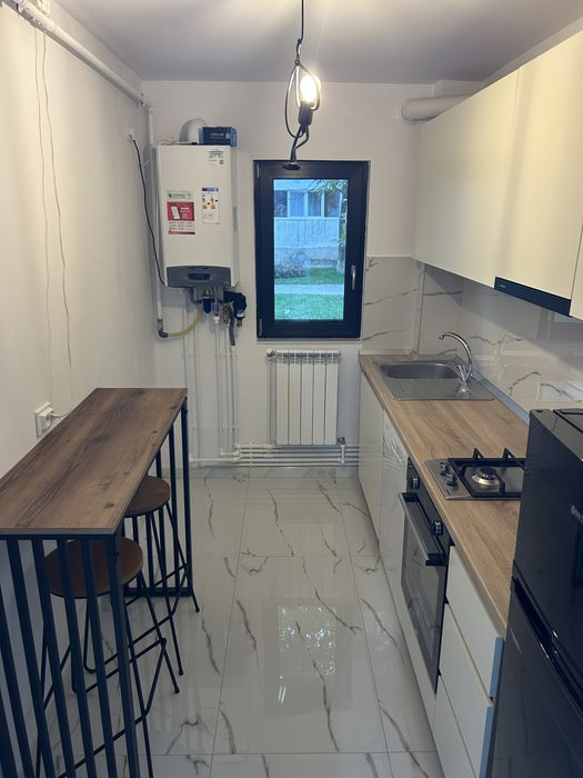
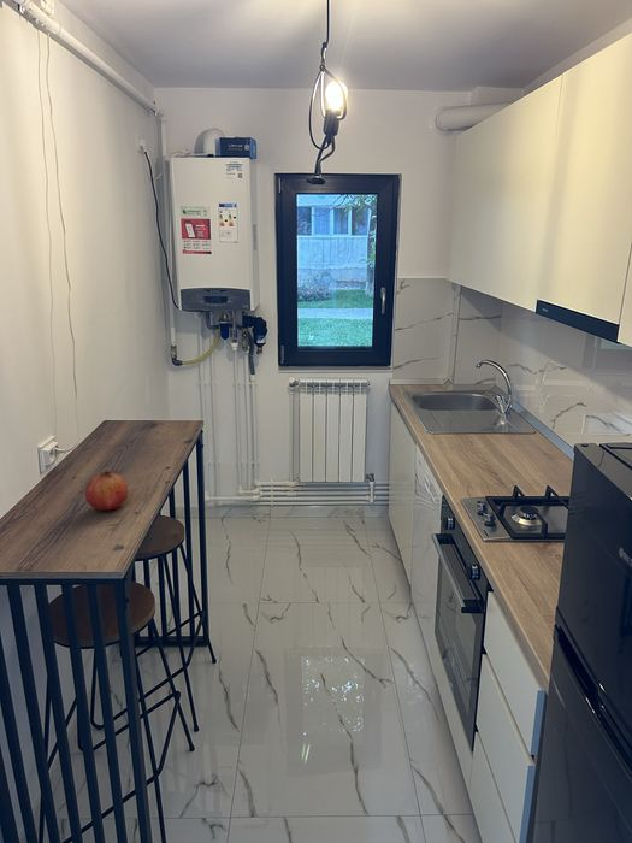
+ fruit [84,470,130,511]
